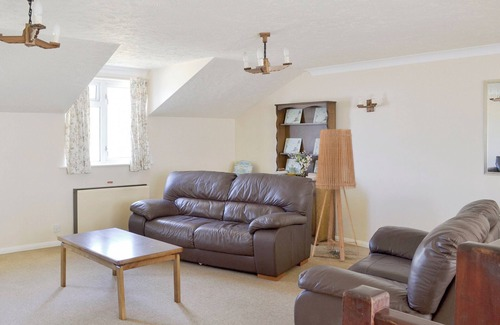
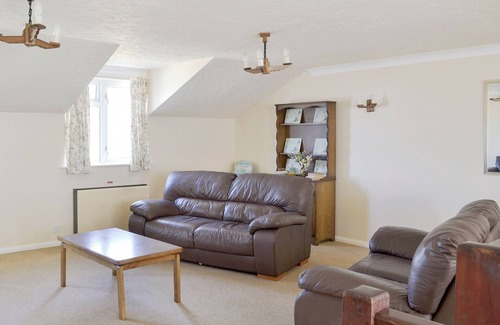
- floor lamp [311,128,360,262]
